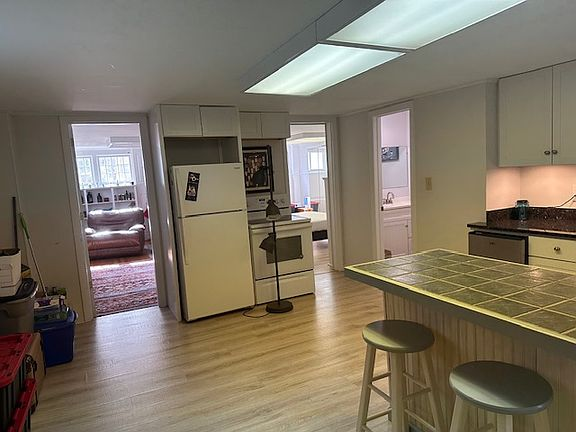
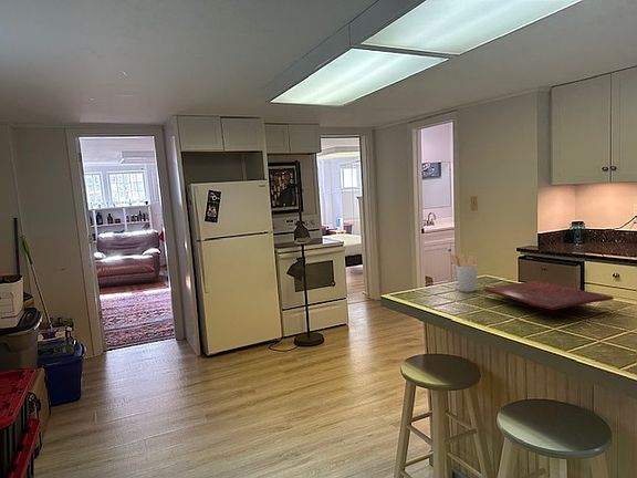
+ cutting board [482,280,615,311]
+ utensil holder [448,252,479,293]
